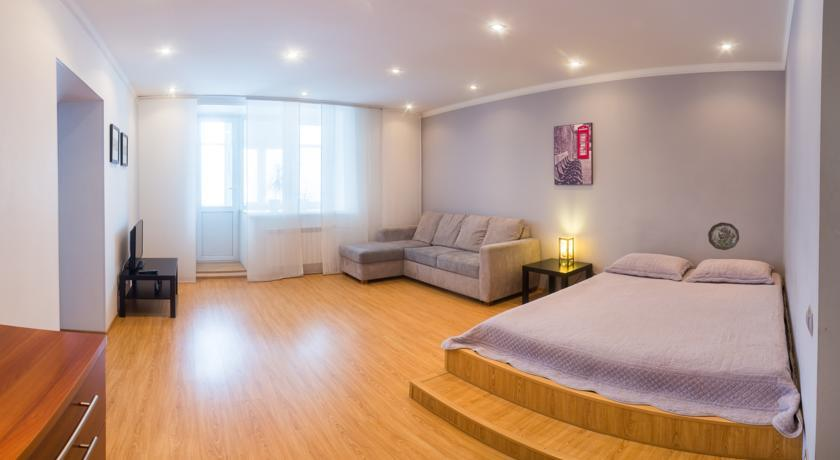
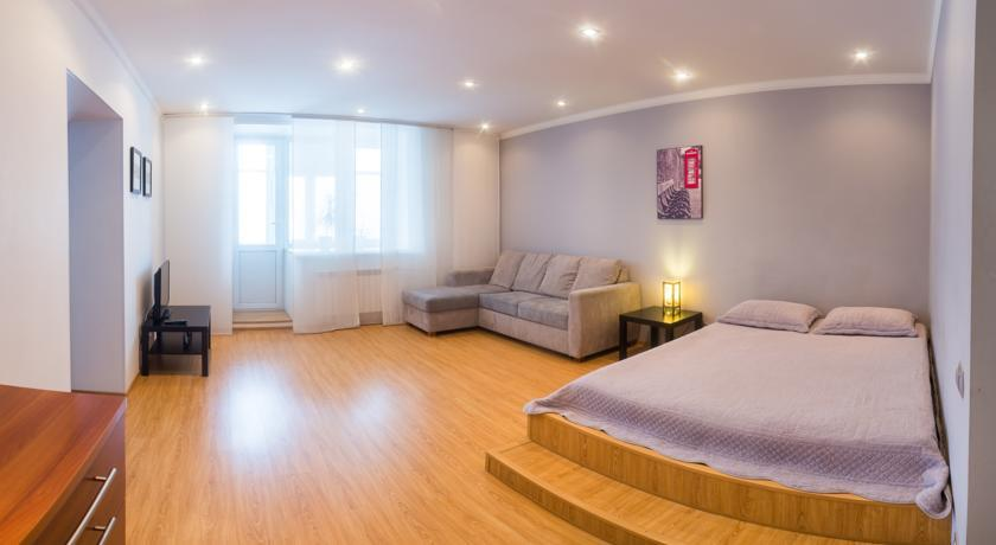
- decorative plate [707,221,740,251]
